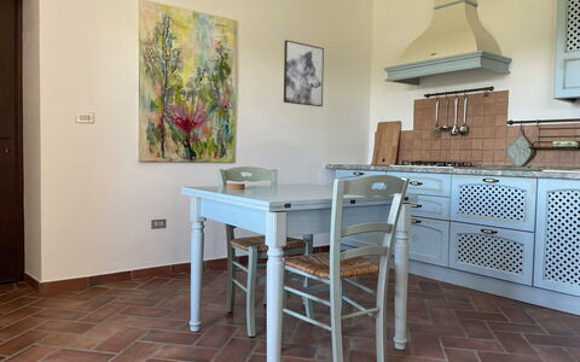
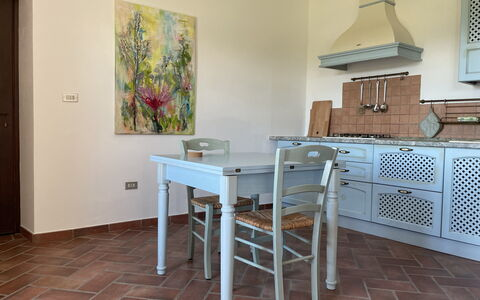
- wall art [283,39,325,107]
